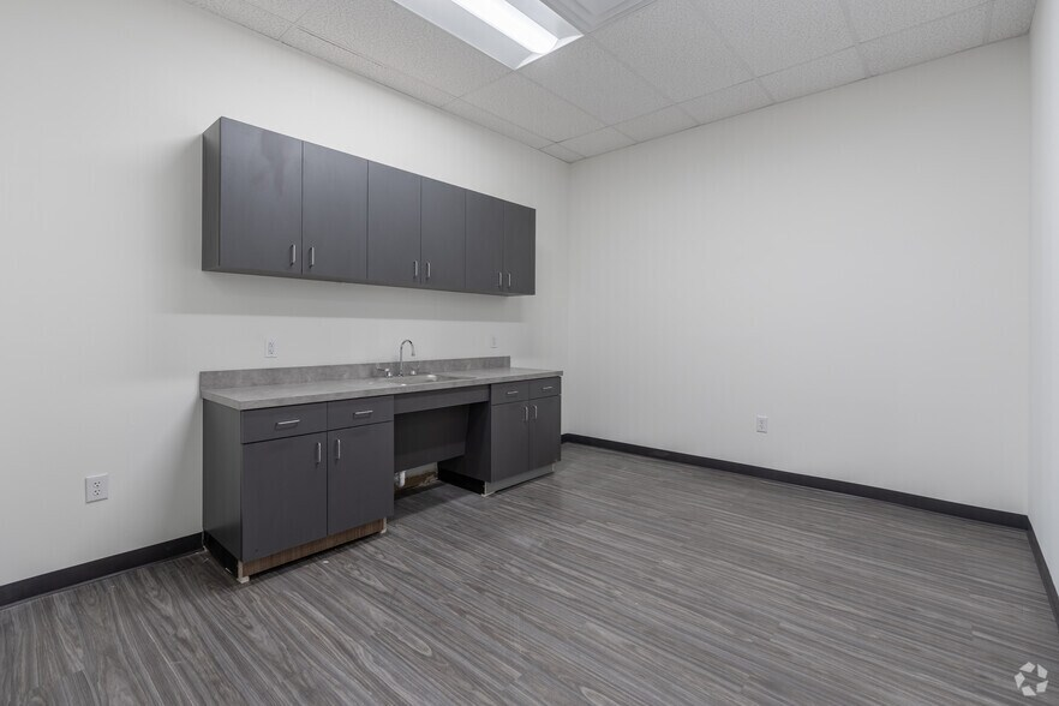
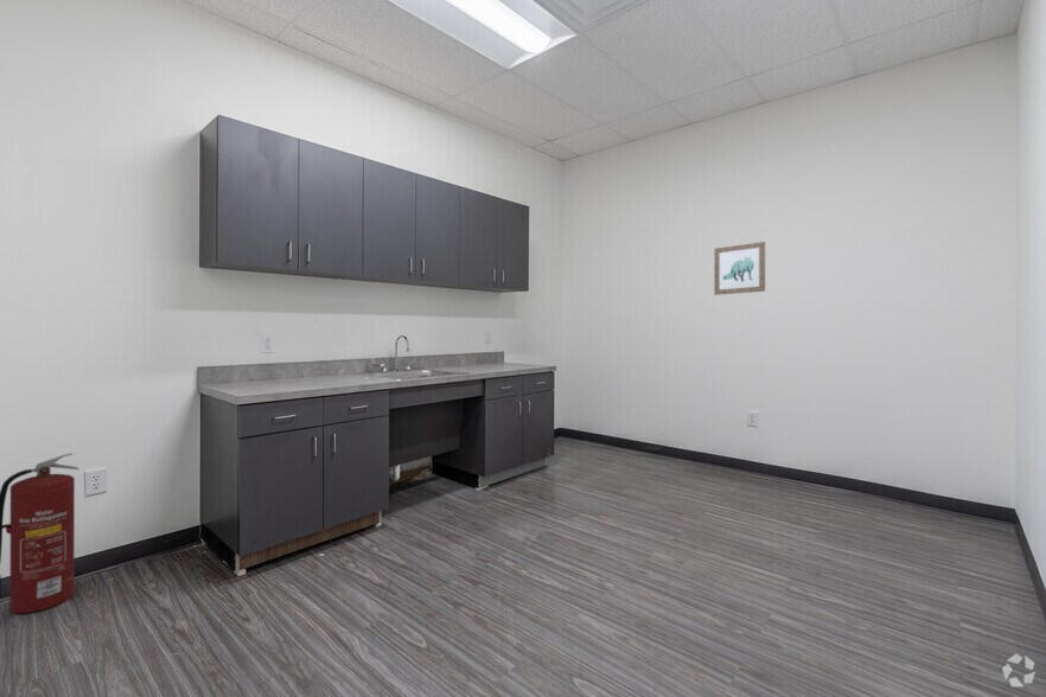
+ fire extinguisher [0,452,79,614]
+ wall art [713,241,766,296]
